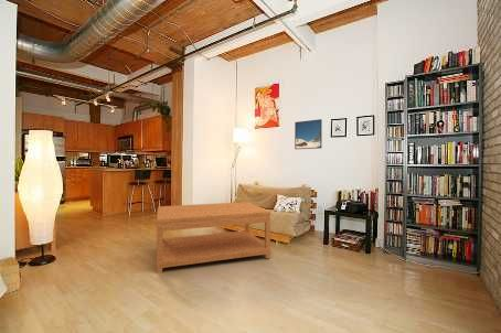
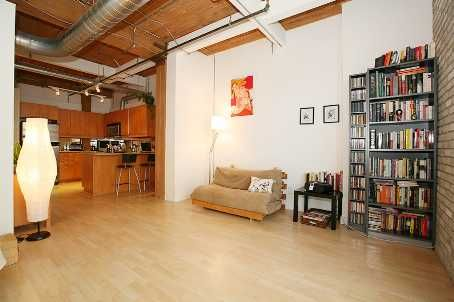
- coffee table [156,201,271,275]
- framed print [294,118,323,150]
